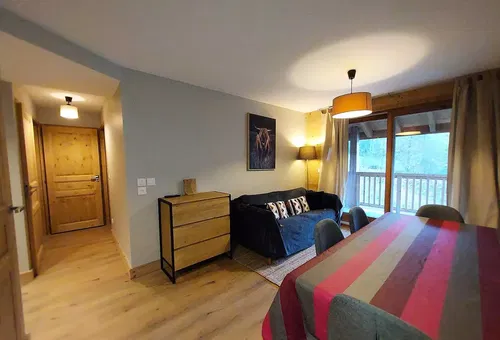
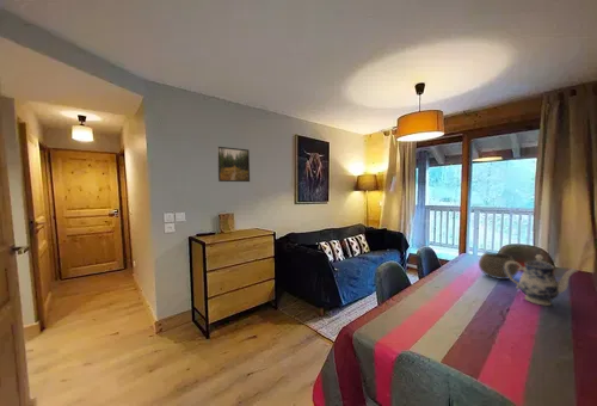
+ bowl [478,251,519,281]
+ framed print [216,146,251,183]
+ teapot [505,253,579,307]
